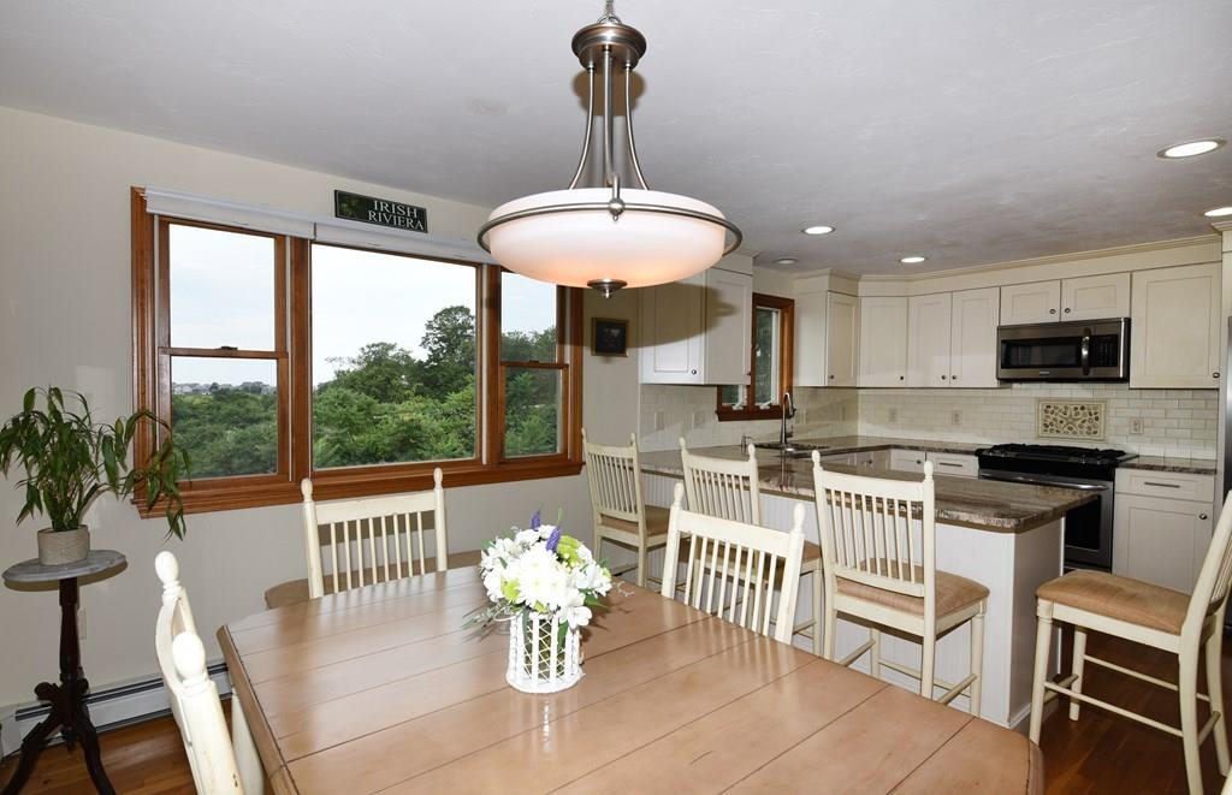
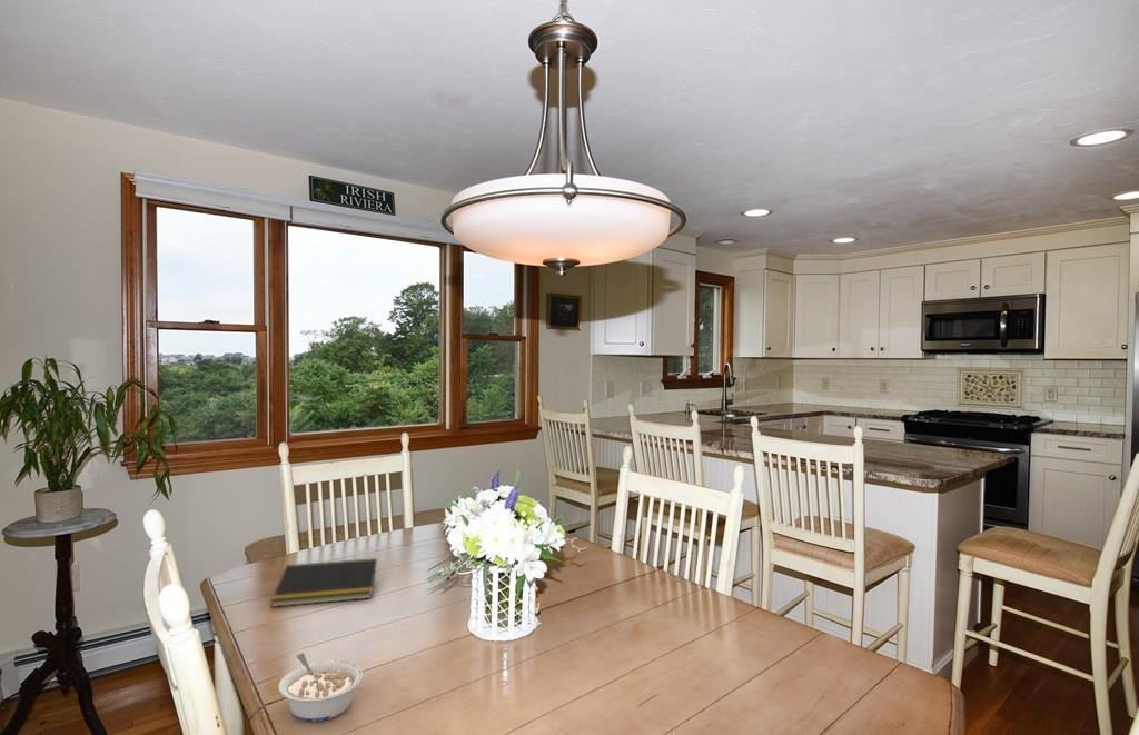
+ legume [277,652,364,723]
+ notepad [269,557,378,608]
